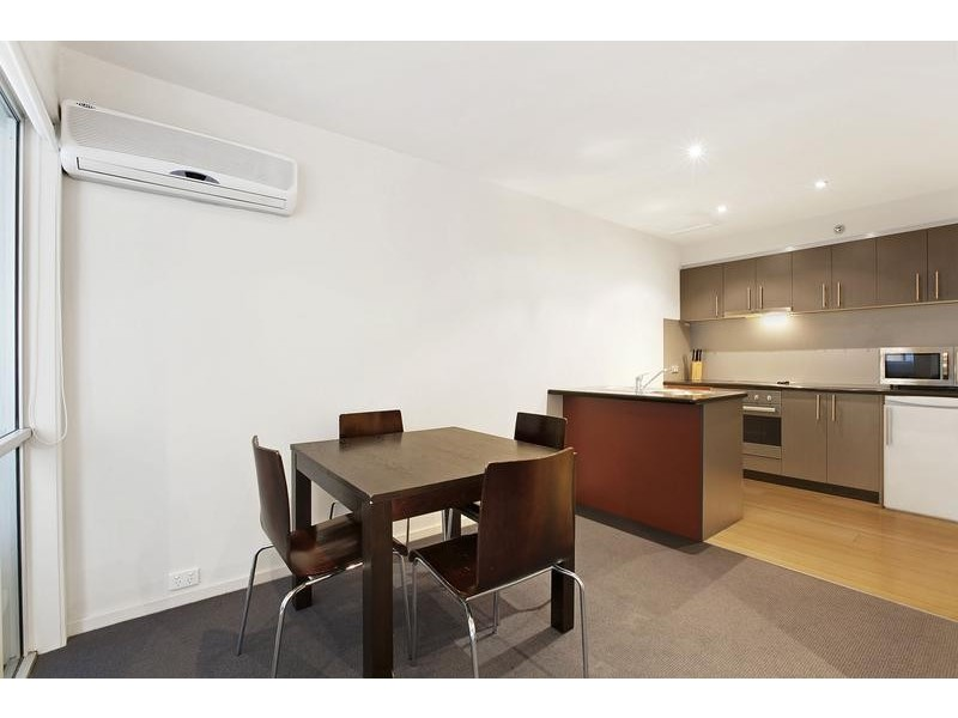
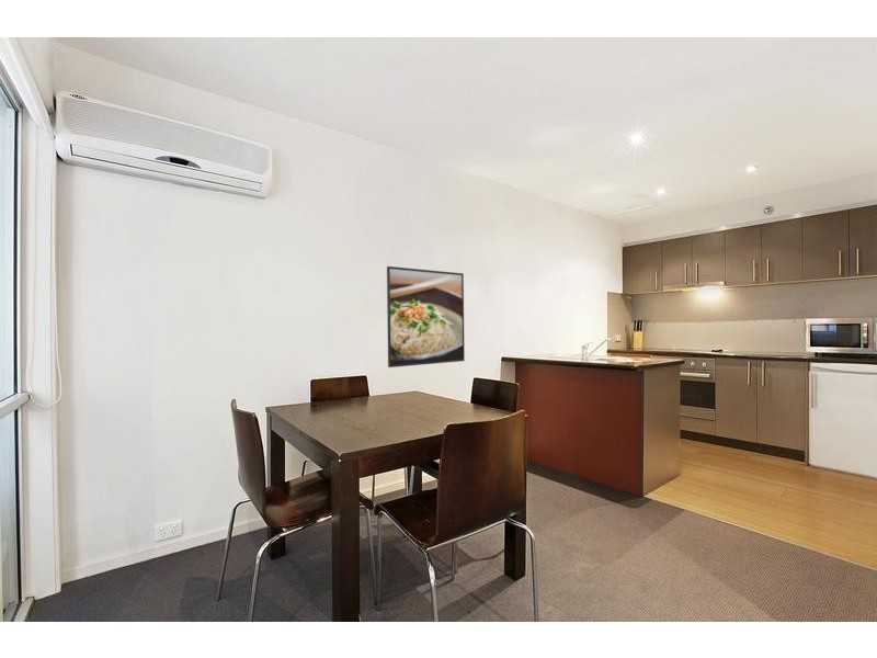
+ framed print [386,265,466,368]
